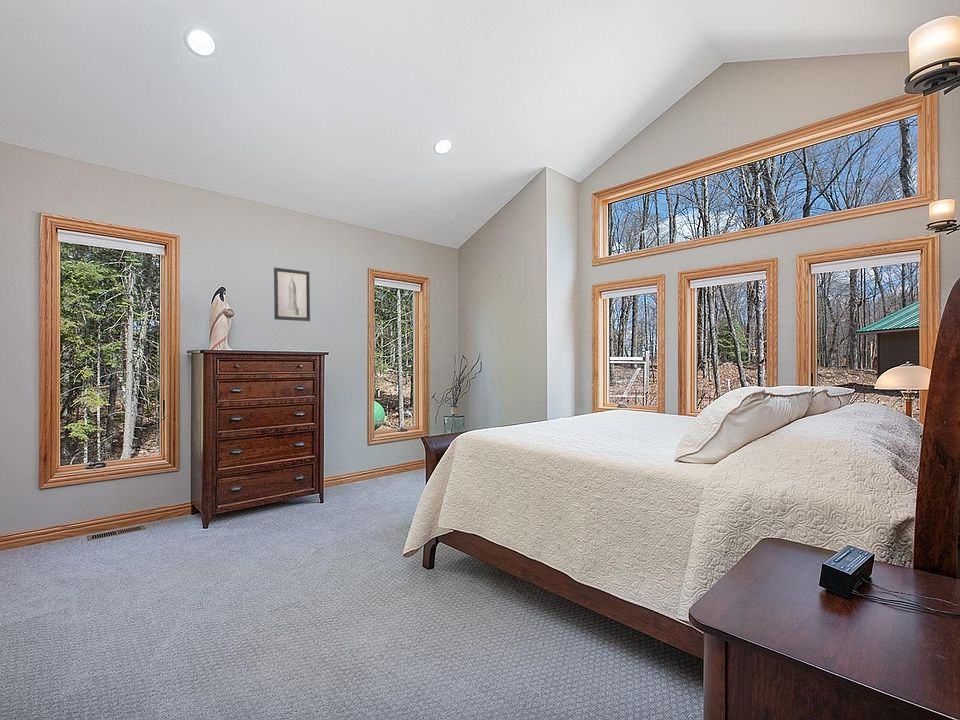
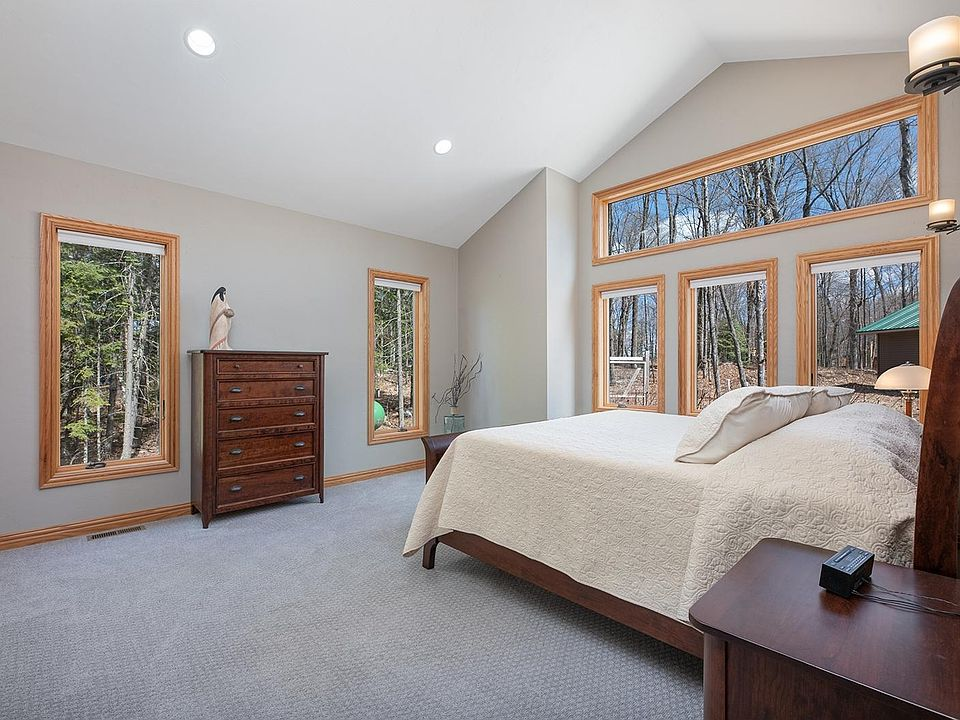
- wall art [273,267,311,322]
